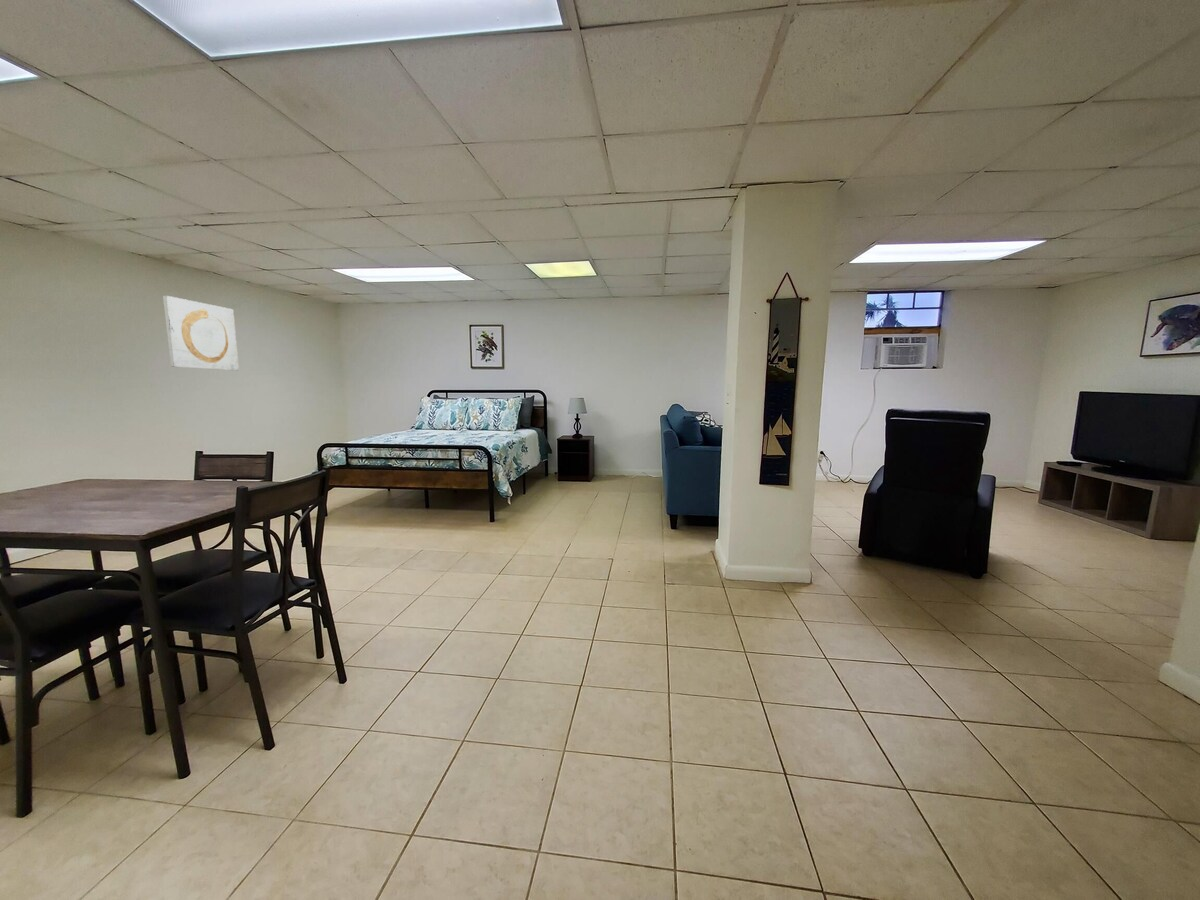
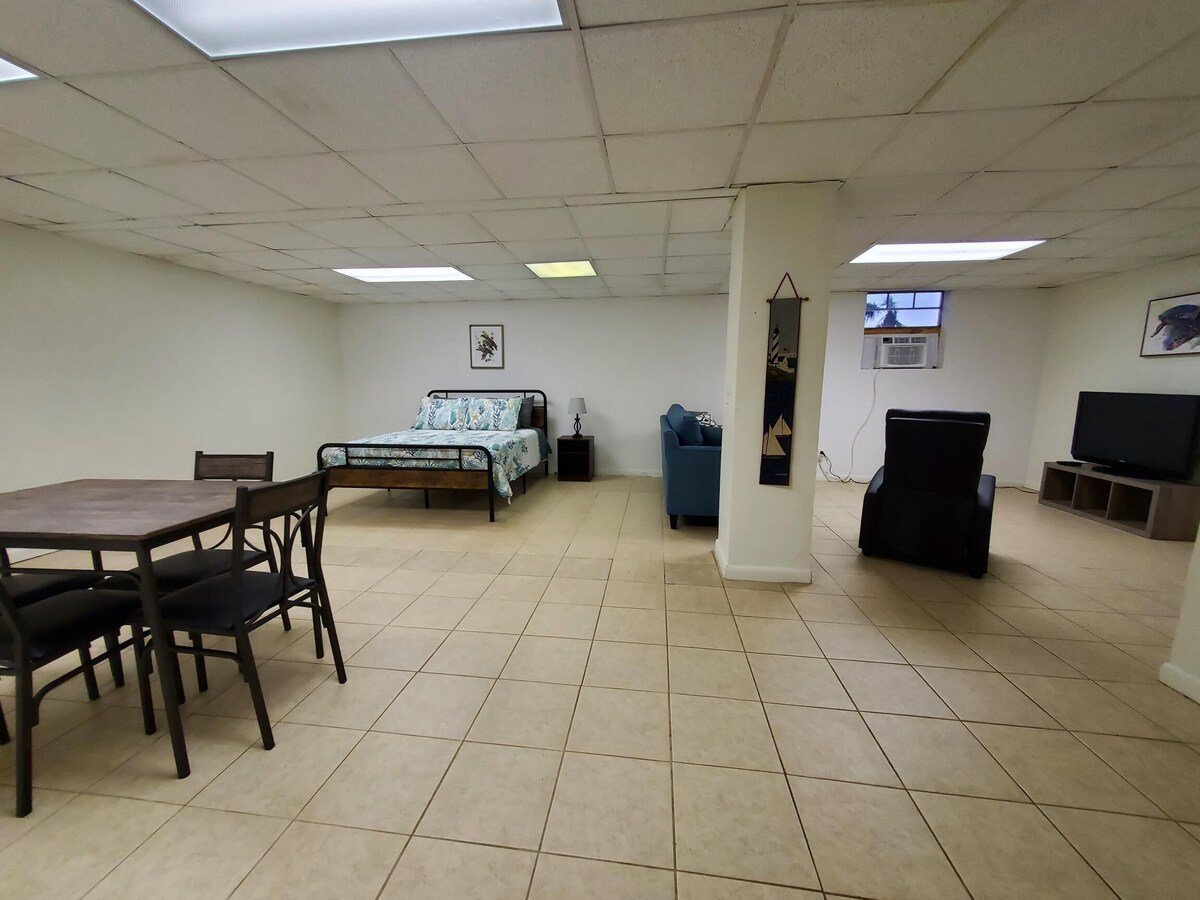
- wall art [162,295,240,372]
